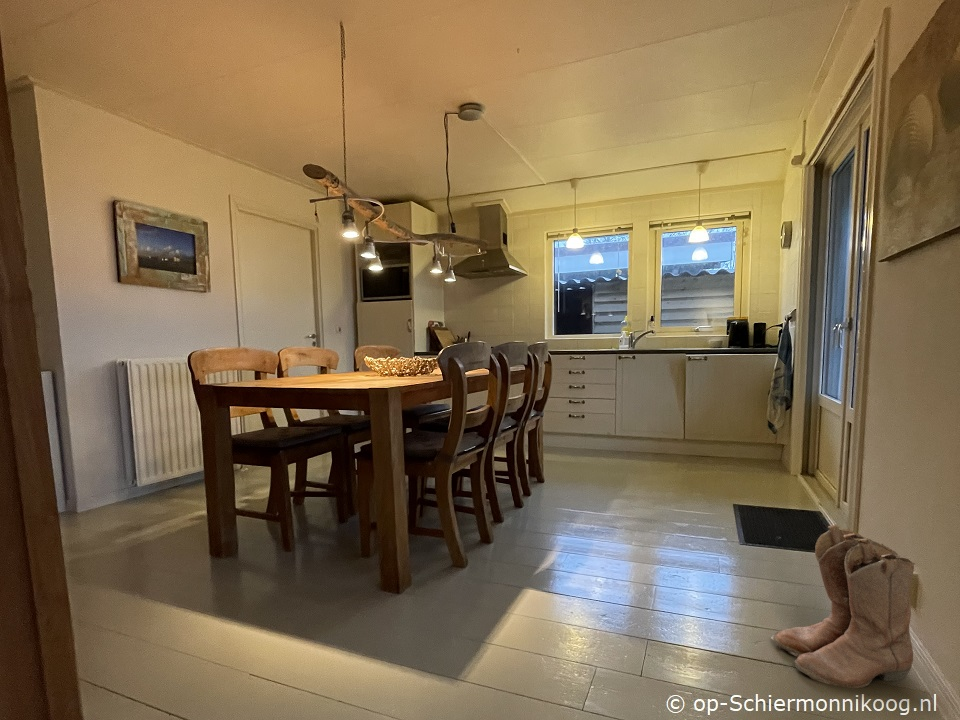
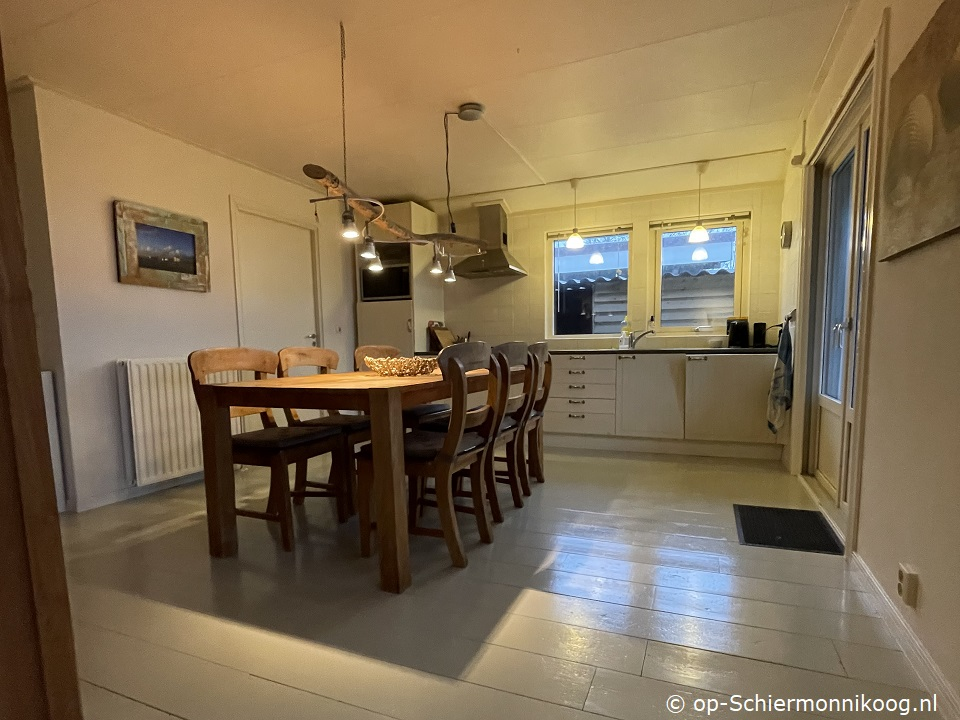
- boots [770,523,916,689]
